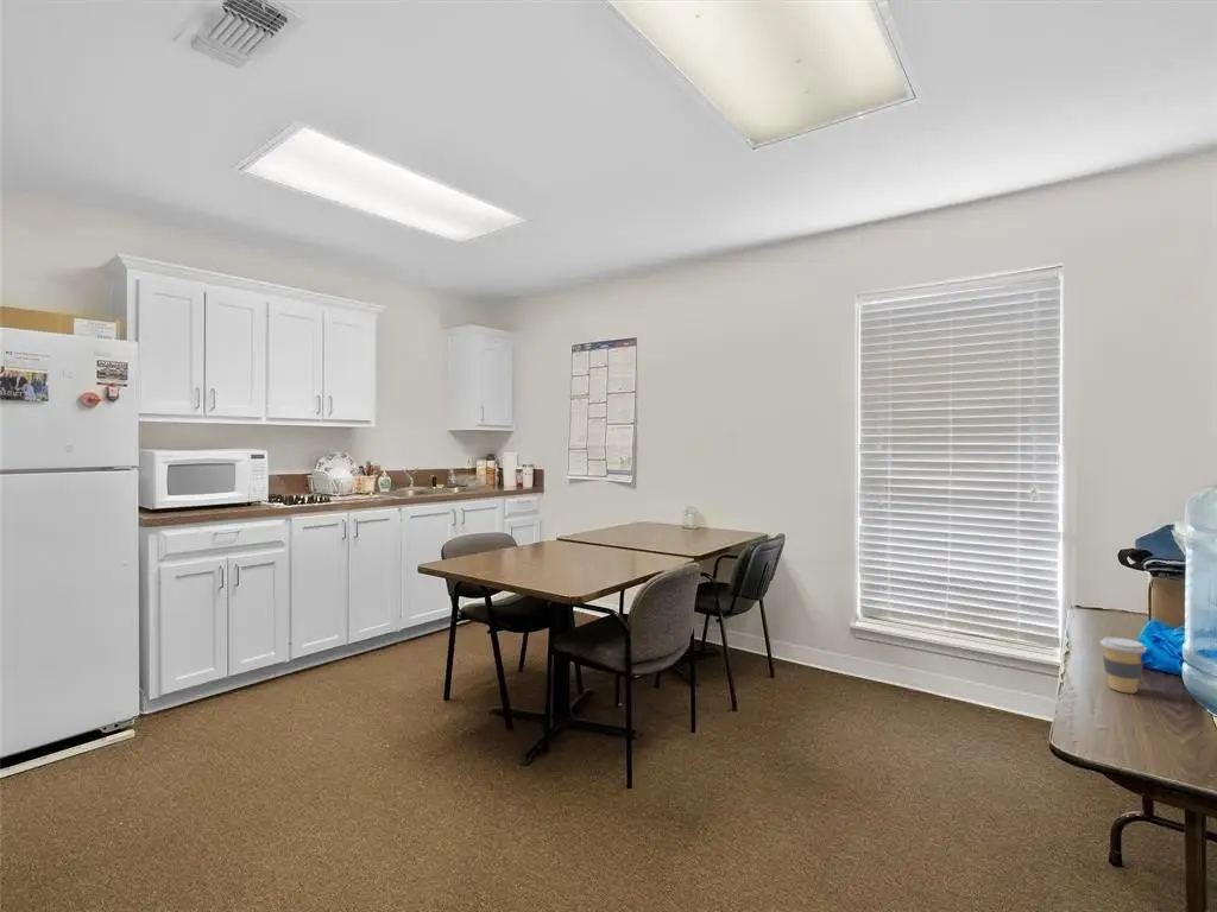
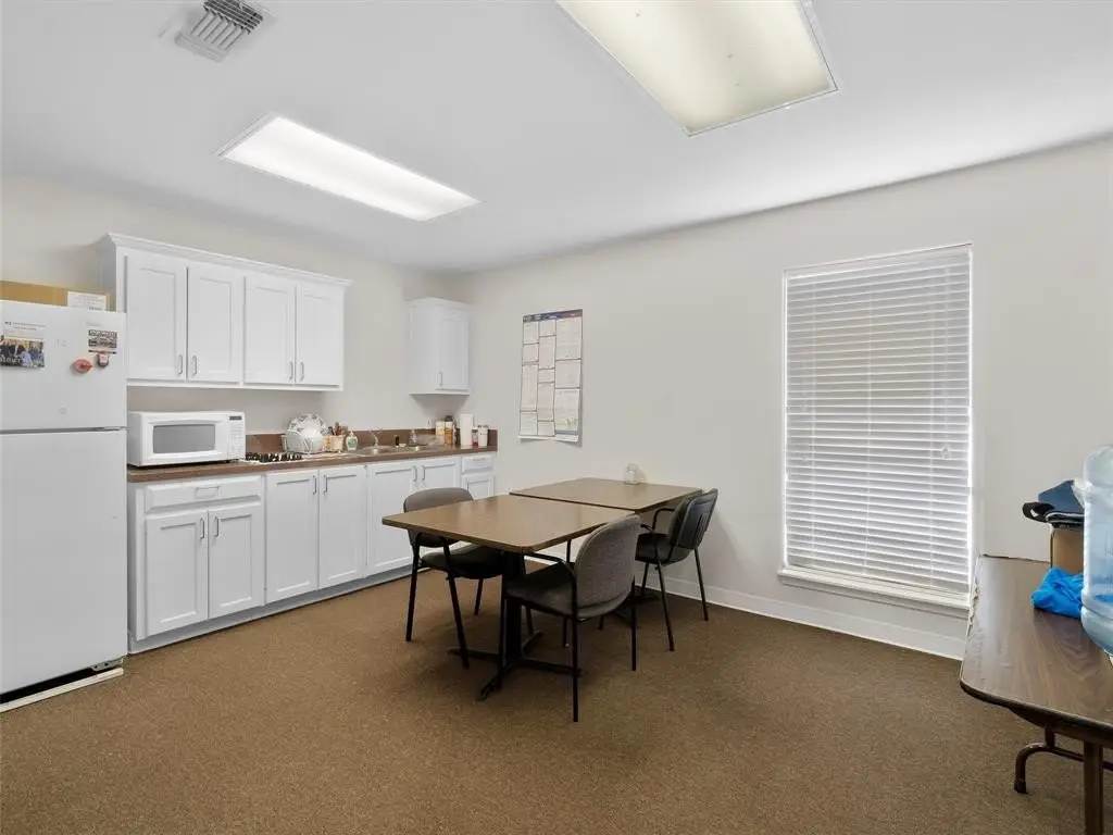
- coffee cup [1099,636,1147,695]
